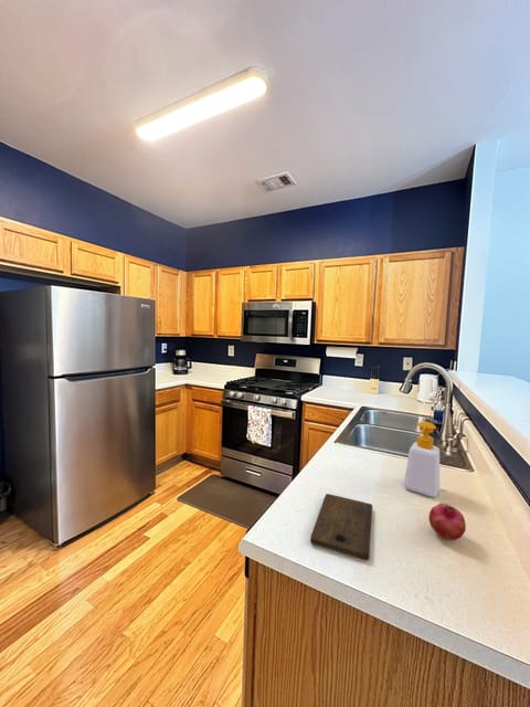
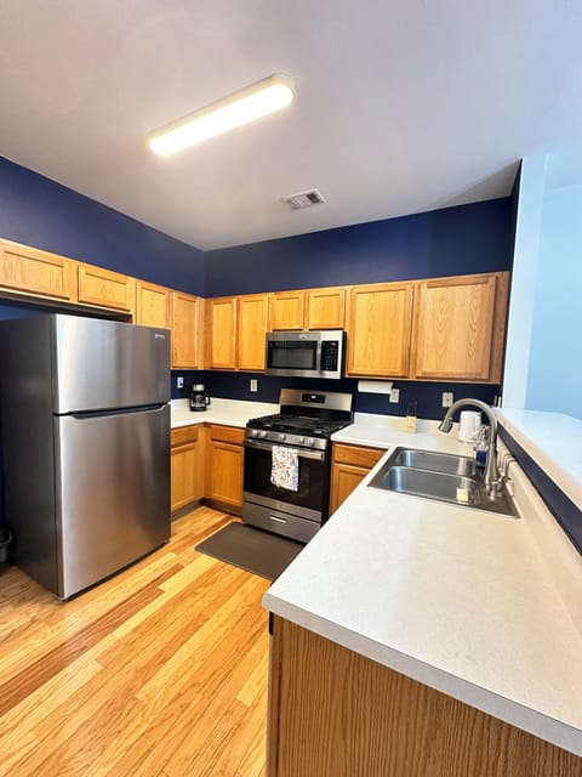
- fruit [428,503,467,541]
- cutting board [309,493,373,561]
- soap bottle [403,421,441,498]
